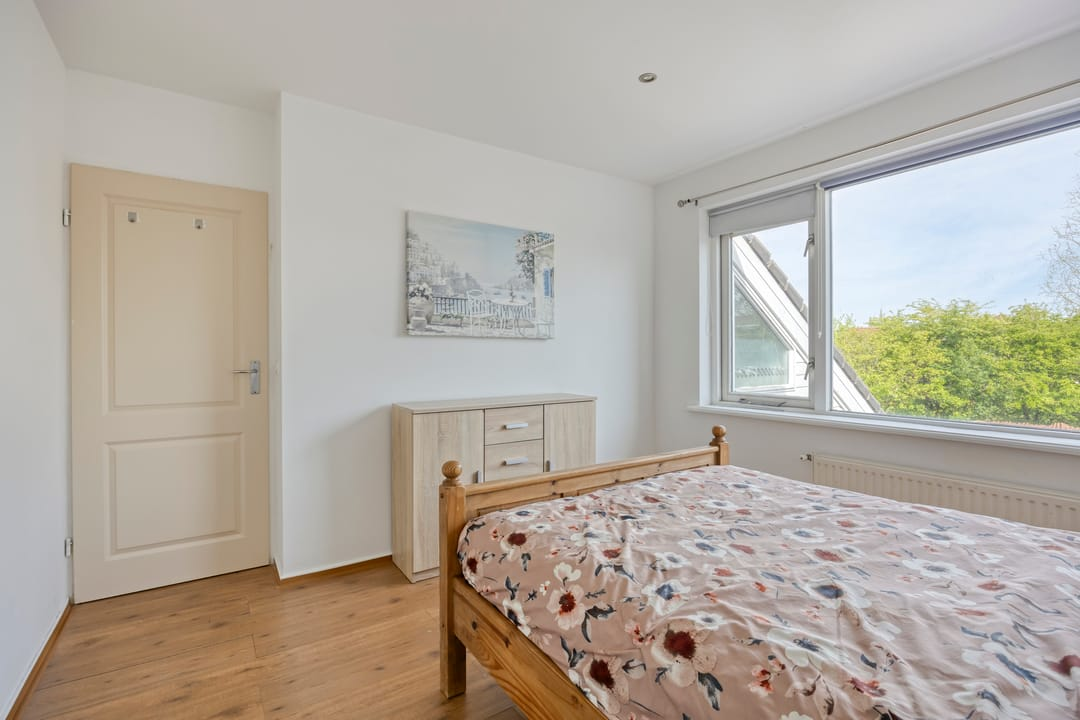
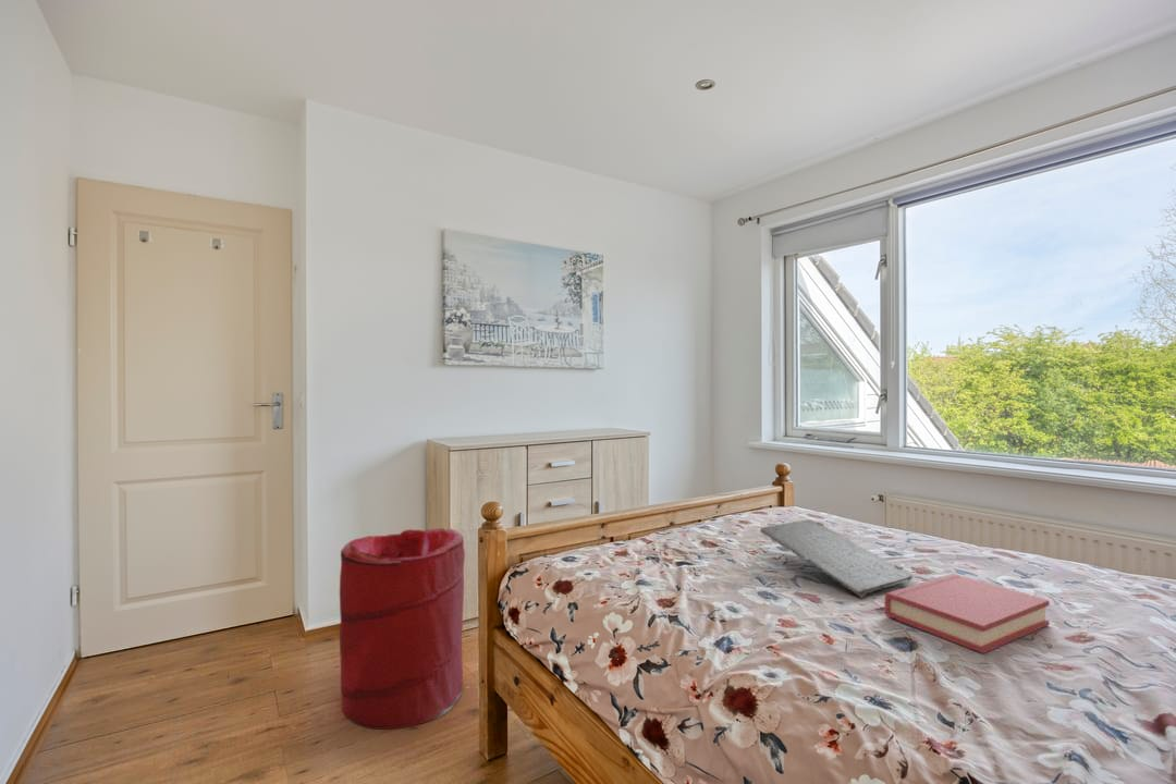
+ hardback book [884,573,1051,654]
+ laundry hamper [339,527,466,731]
+ tray [759,518,914,599]
